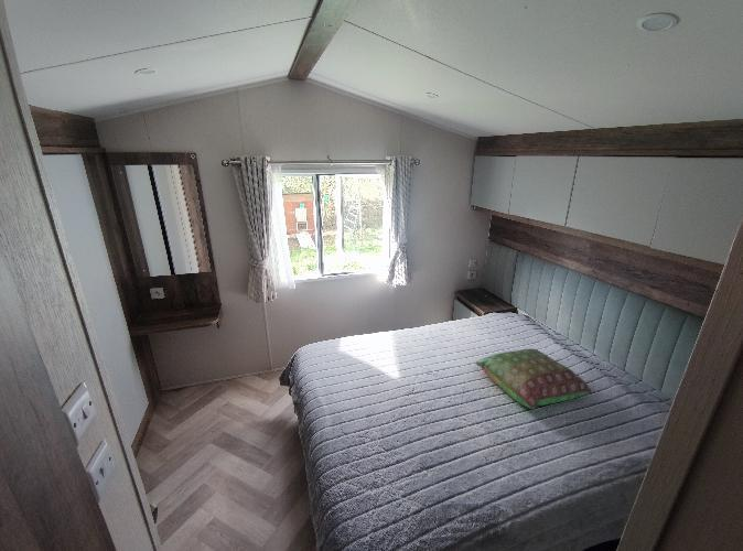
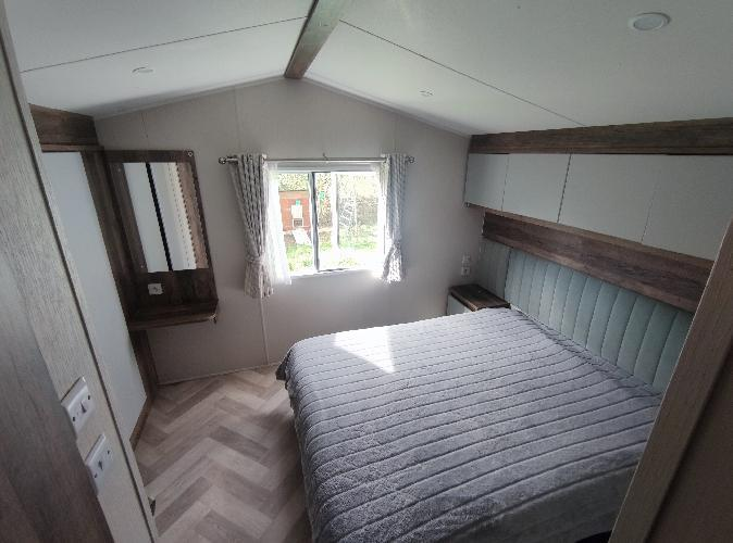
- pillow [475,348,592,410]
